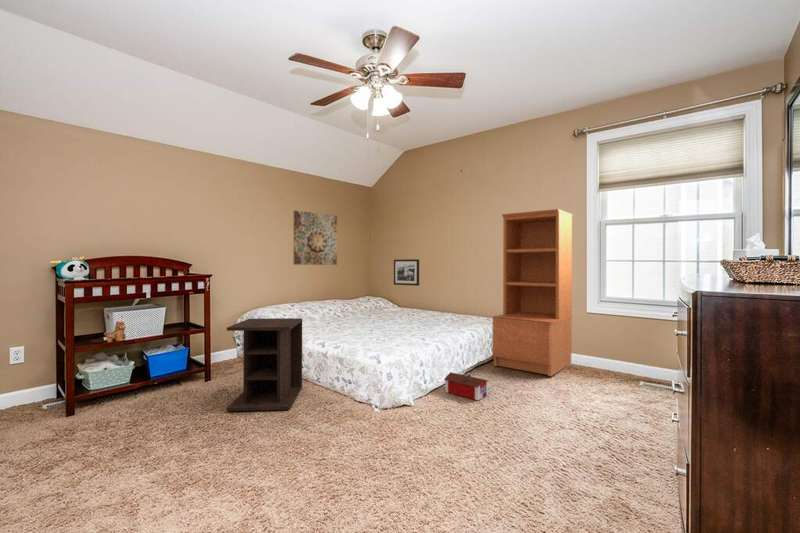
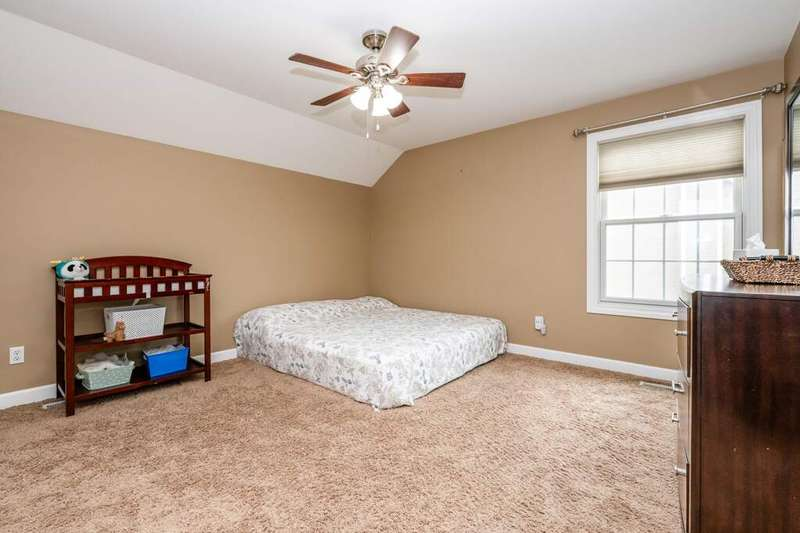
- picture frame [393,258,420,287]
- bookshelf [491,208,573,377]
- wall art [293,210,338,266]
- nightstand [226,317,303,412]
- toy house [443,371,491,401]
